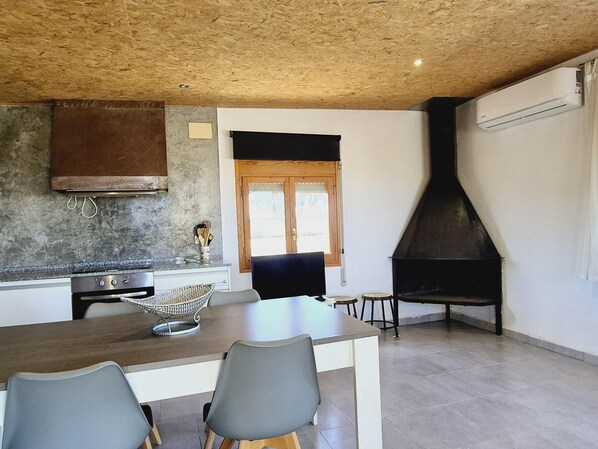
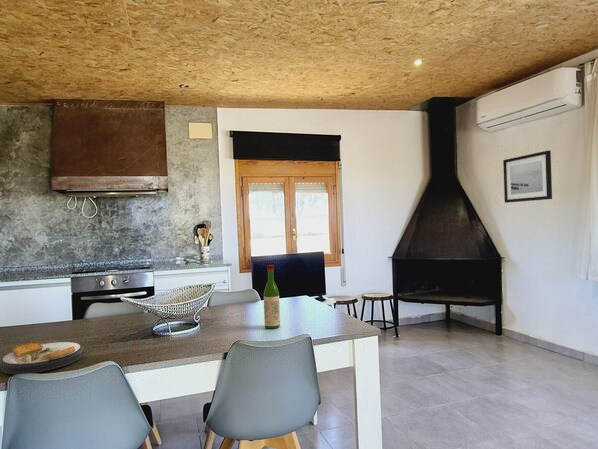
+ wine bottle [263,264,281,330]
+ wall art [502,149,553,204]
+ plate [0,341,85,375]
